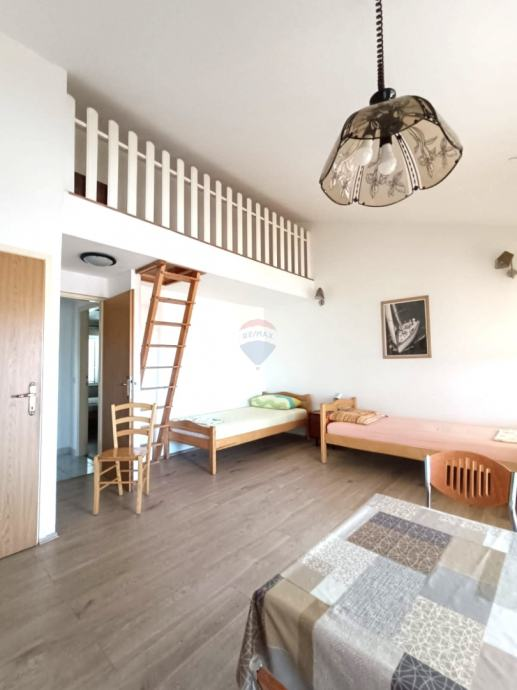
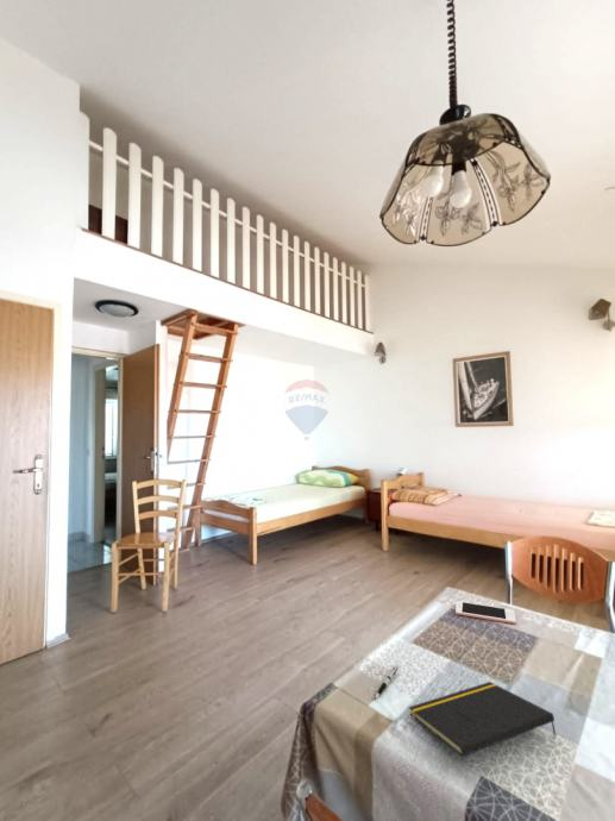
+ pen [374,663,400,701]
+ notepad [408,681,558,758]
+ cell phone [454,600,517,625]
